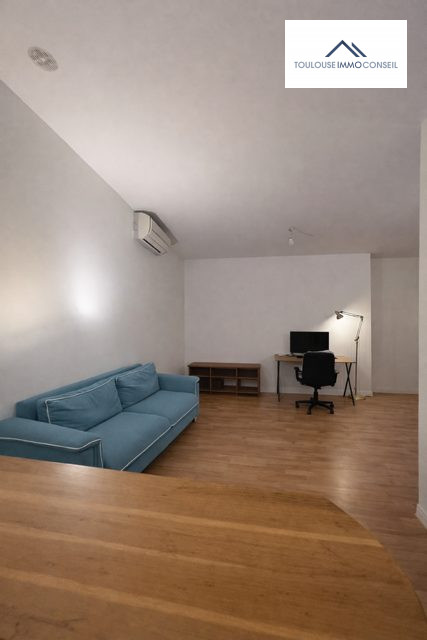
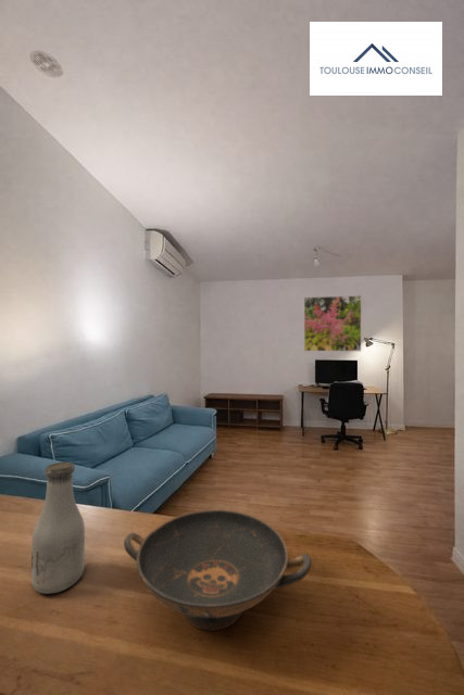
+ decorative bowl [123,508,312,632]
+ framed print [303,294,362,352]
+ bottle [30,460,86,595]
